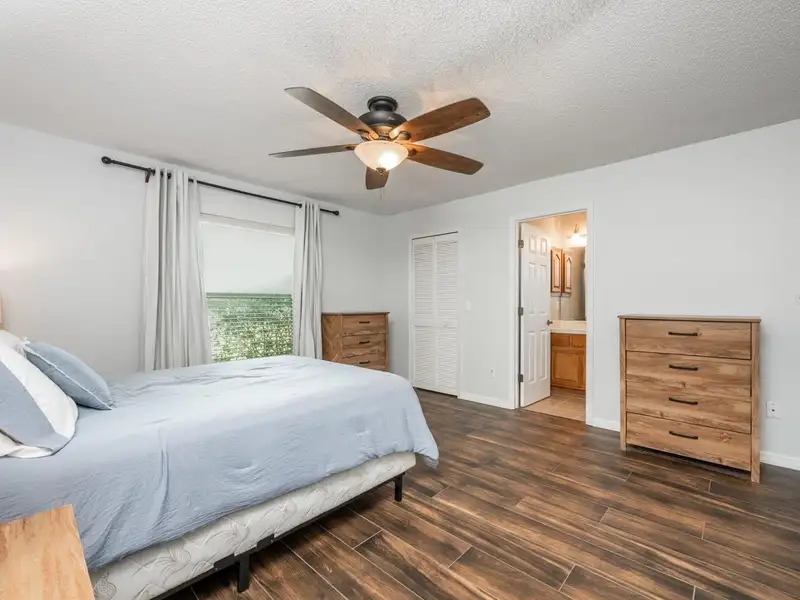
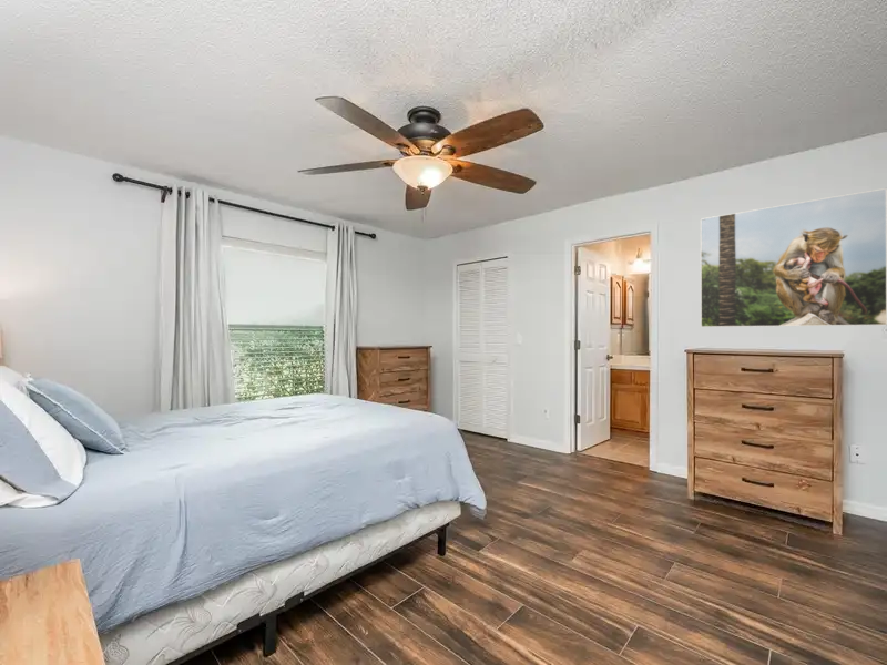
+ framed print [700,187,887,328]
